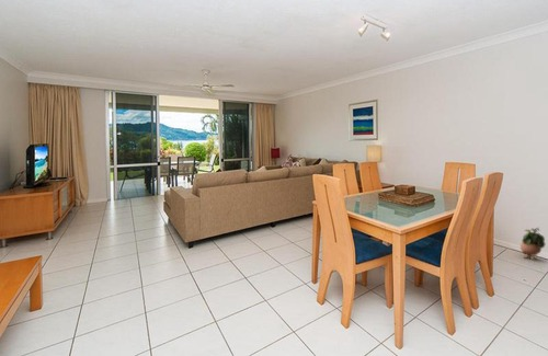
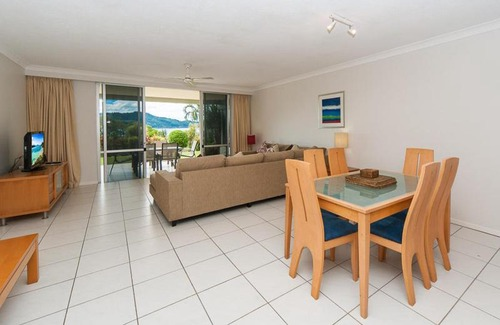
- potted plant [520,227,546,262]
